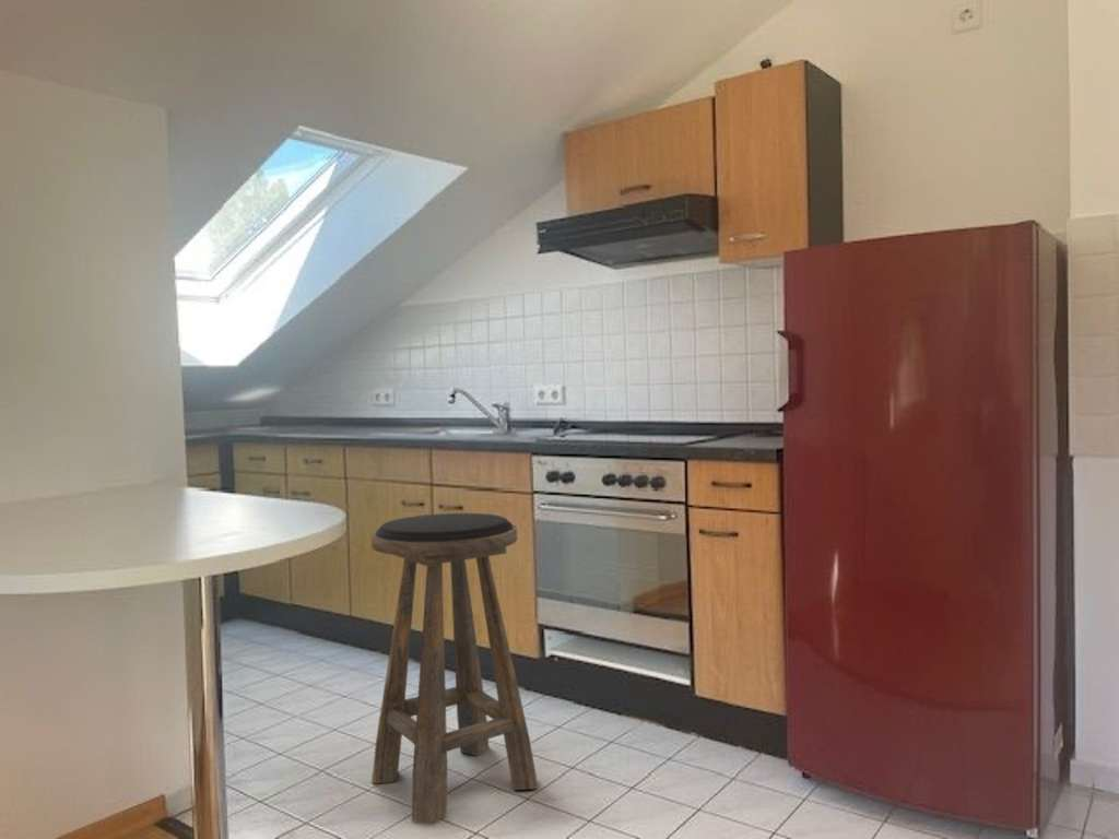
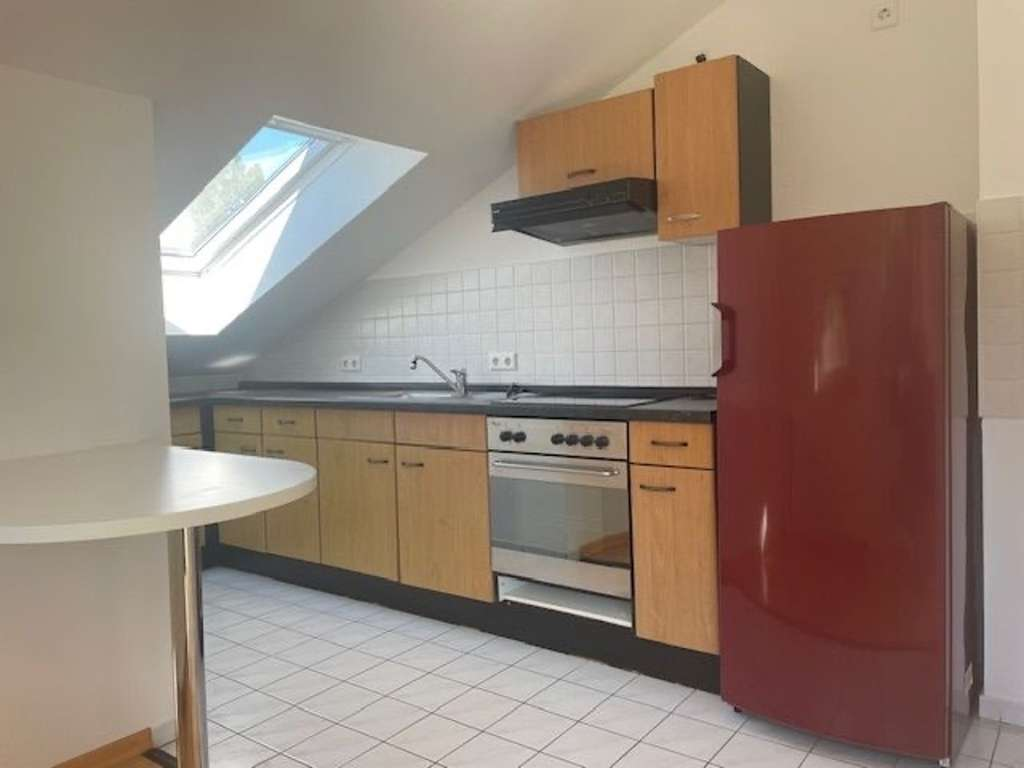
- stool [370,512,539,826]
